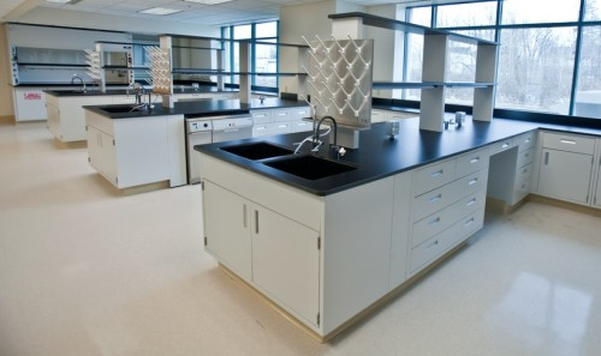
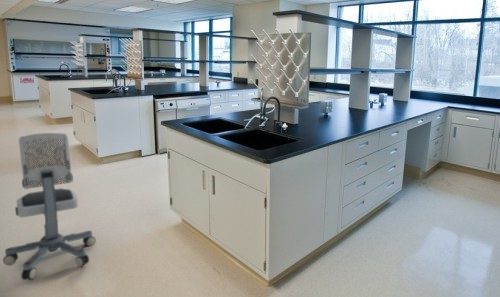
+ office chair [2,132,96,281]
